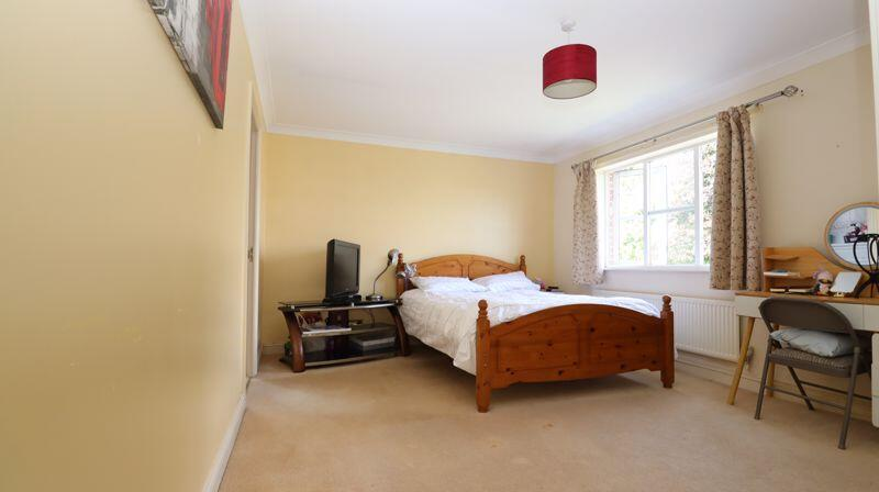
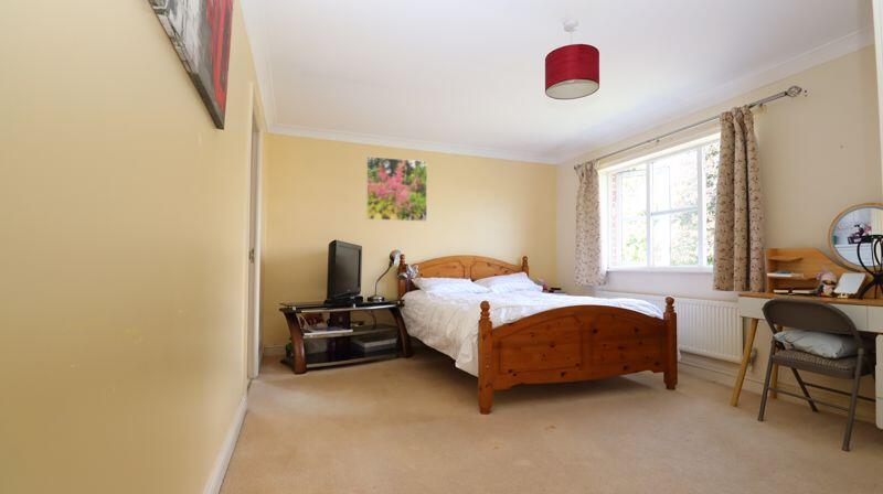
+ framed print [365,155,428,223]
